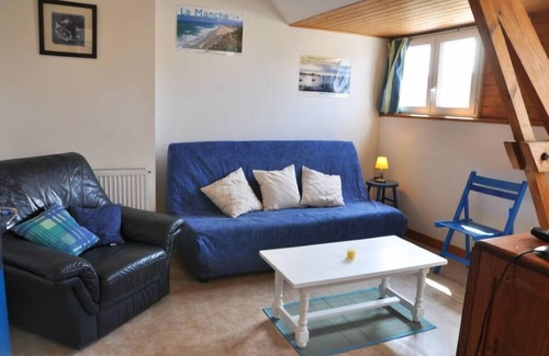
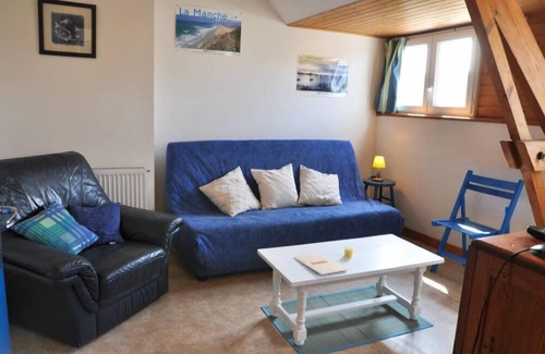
+ magazine [293,253,349,276]
